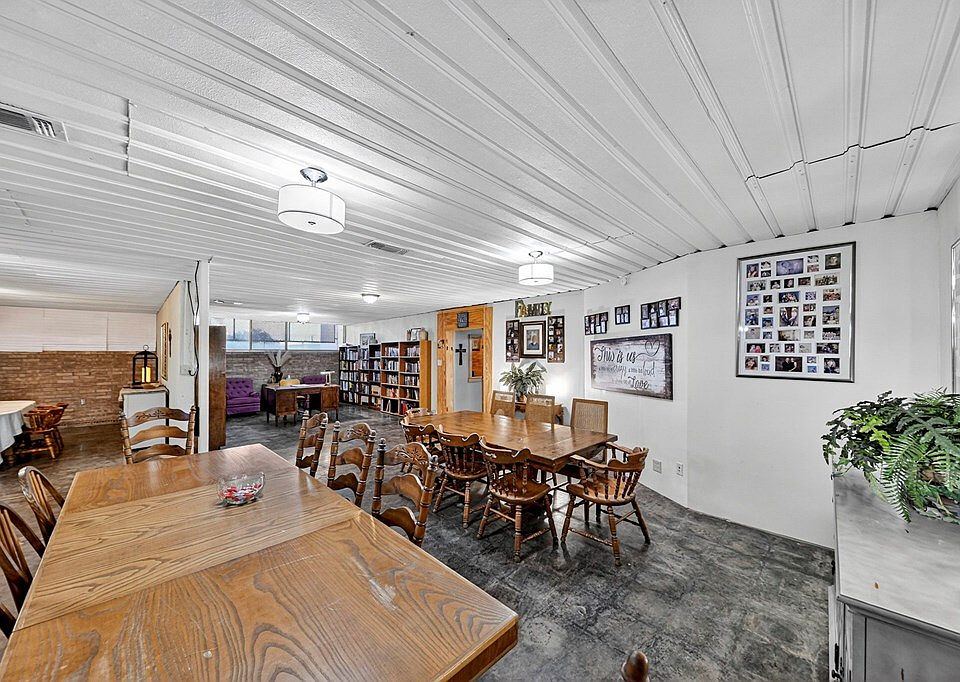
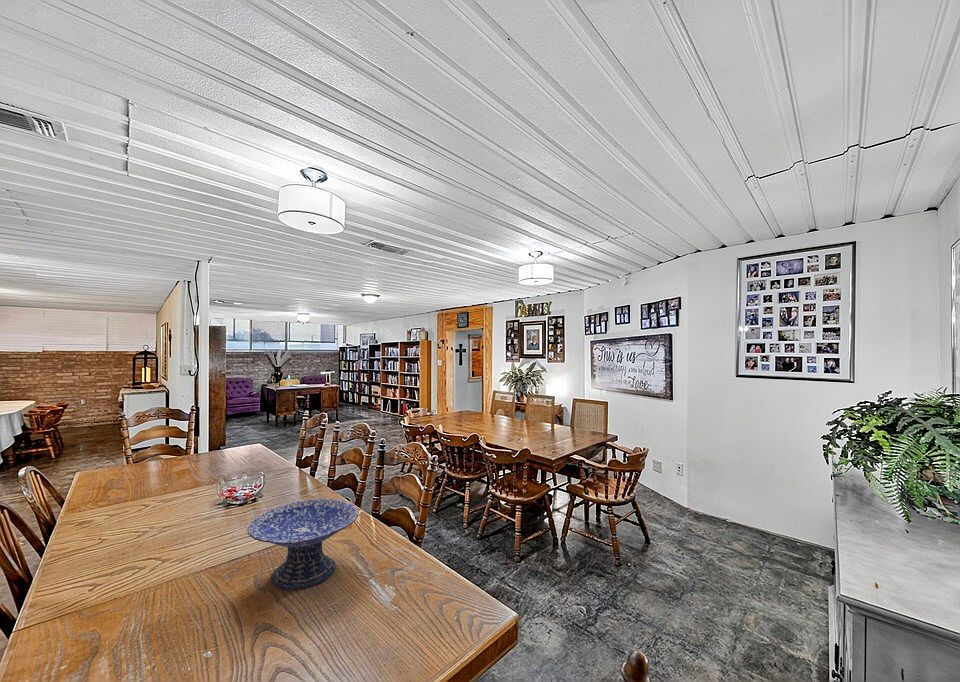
+ decorative bowl [246,497,360,591]
